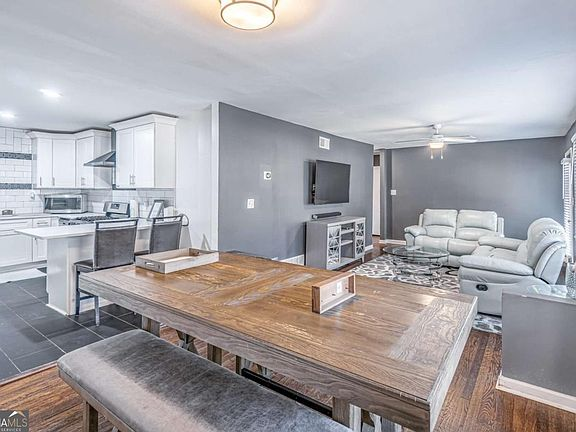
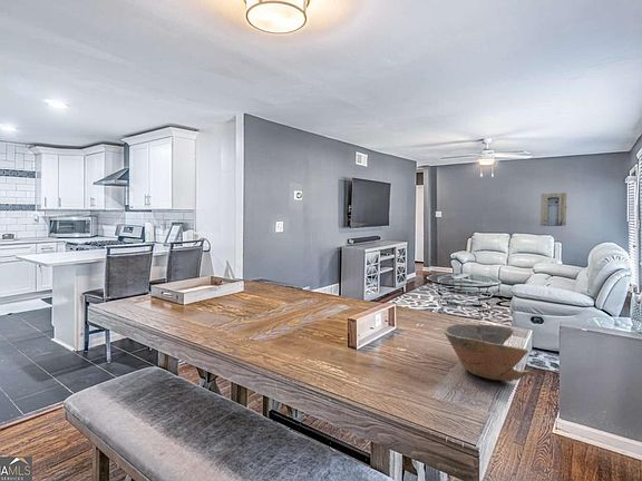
+ bowl [442,323,529,383]
+ wall art [539,192,568,227]
